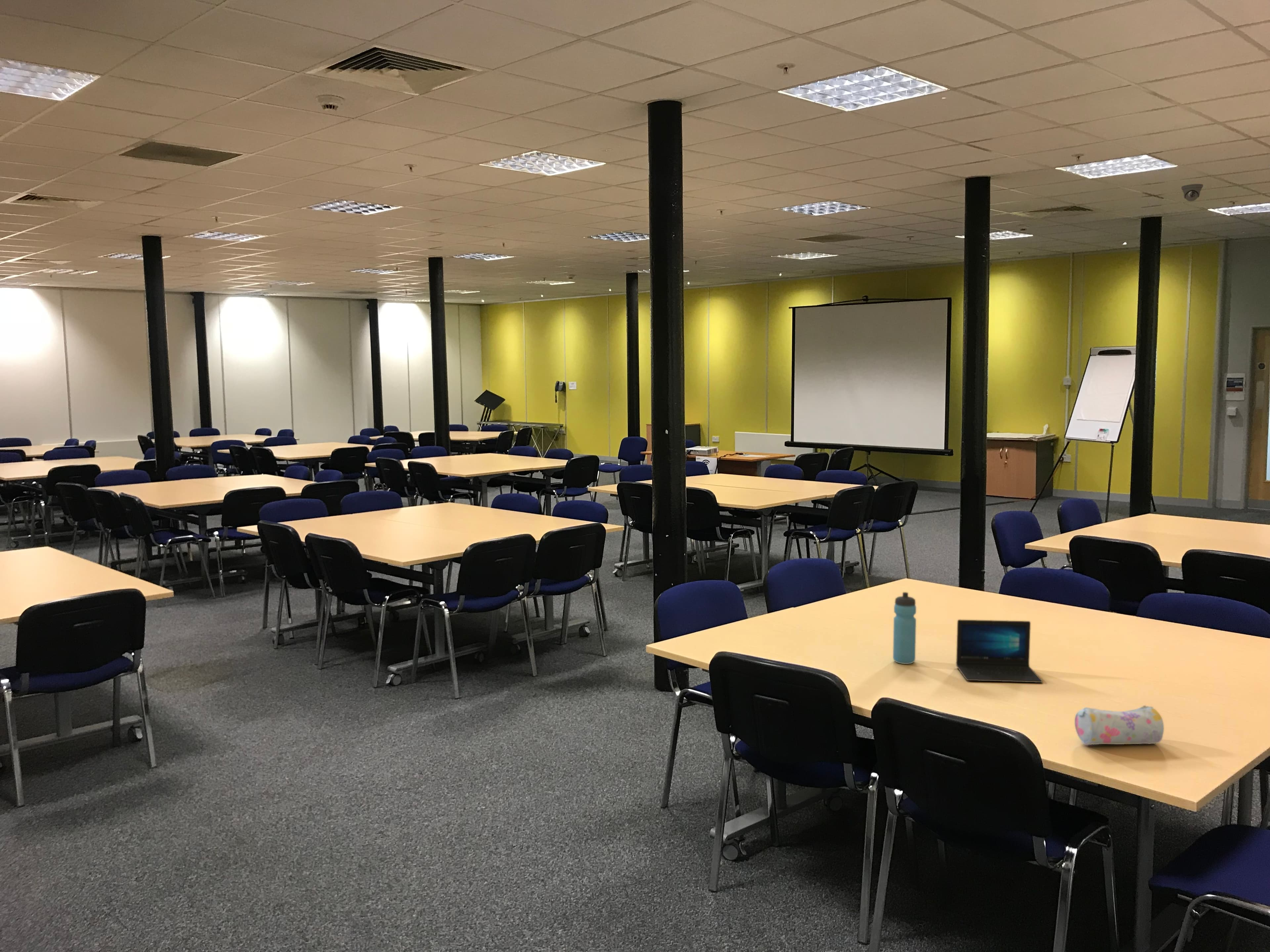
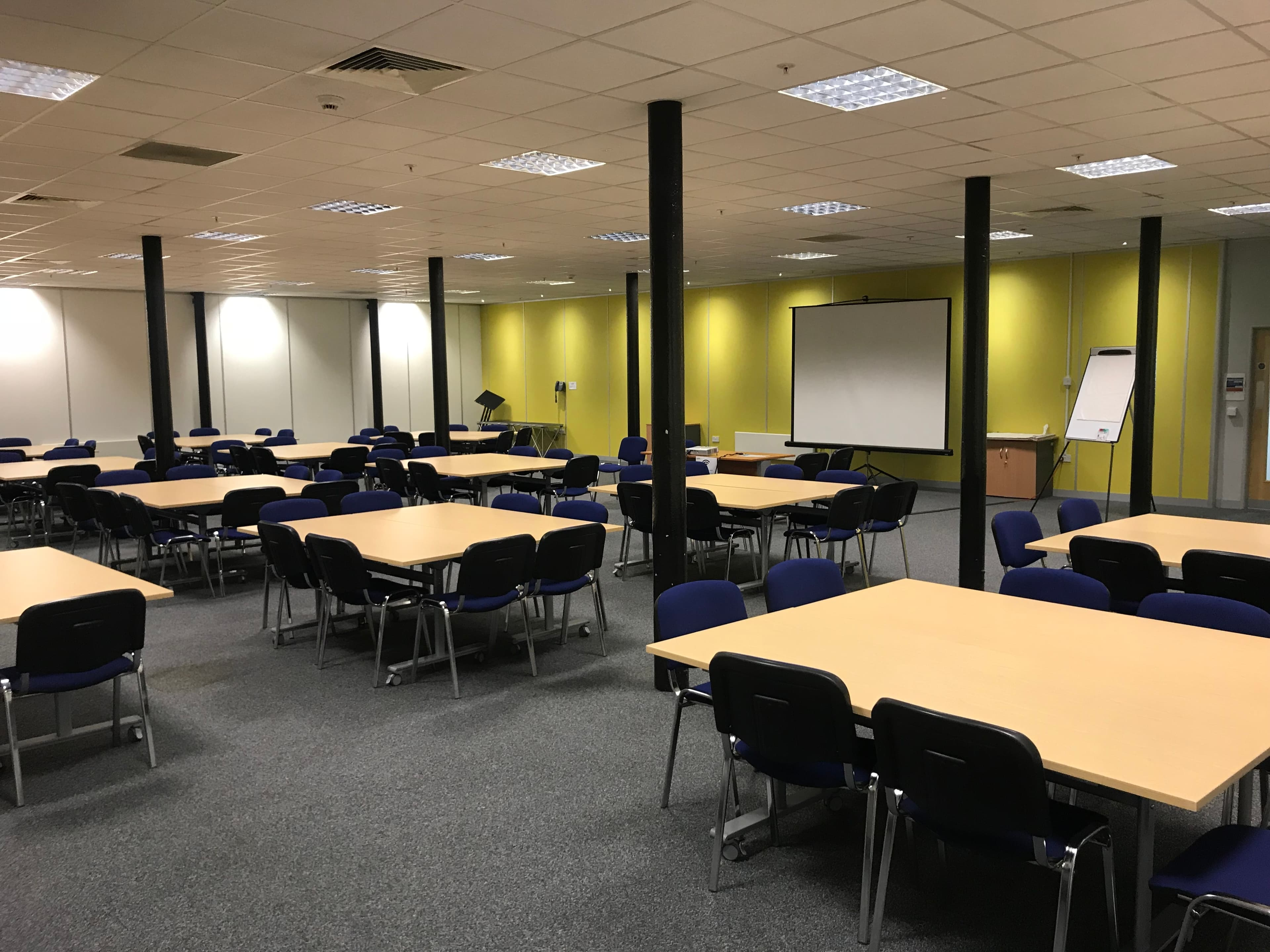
- water bottle [893,592,916,664]
- security camera [1181,183,1204,202]
- laptop [956,619,1043,683]
- pencil case [1074,705,1164,745]
